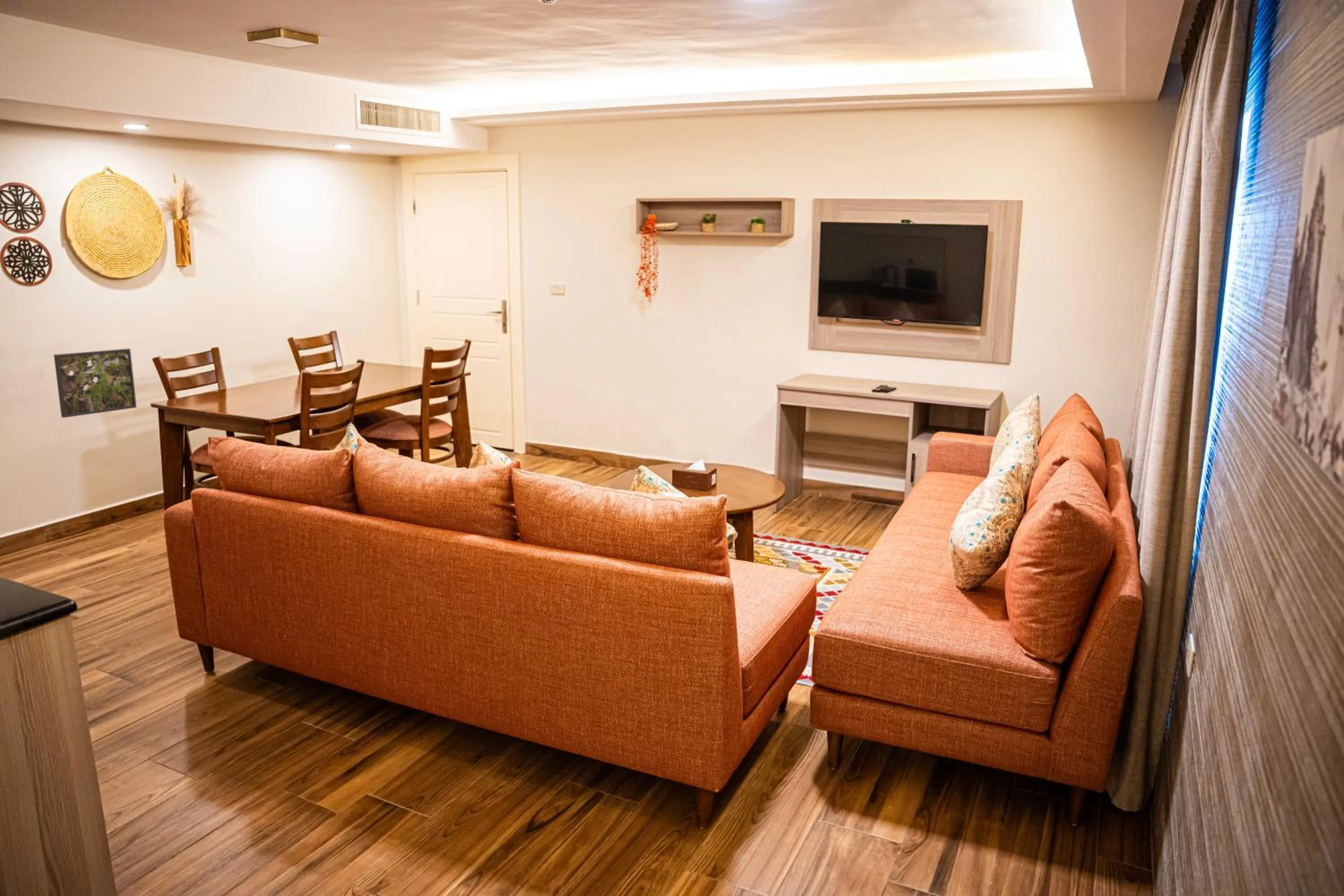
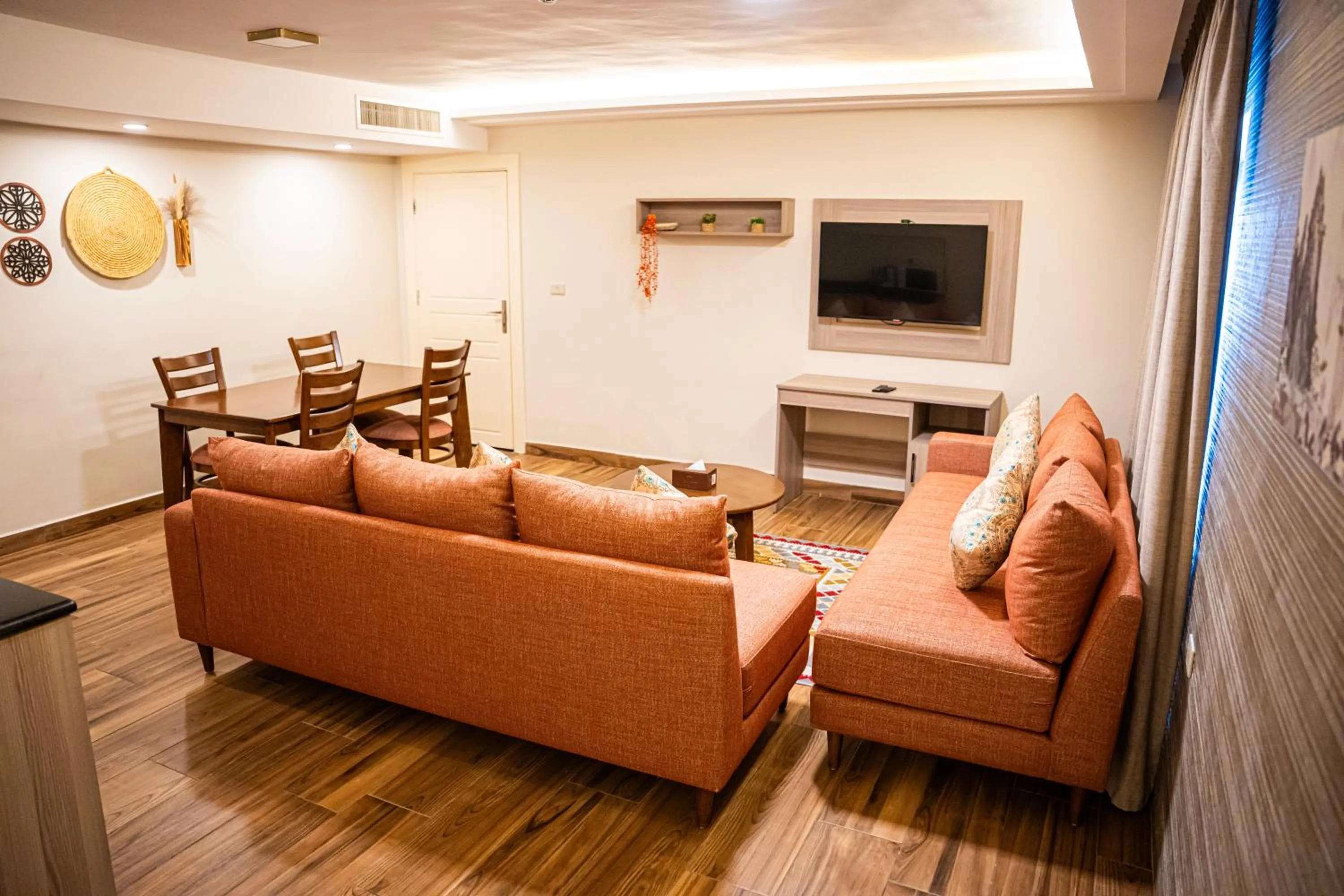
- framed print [53,348,137,418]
